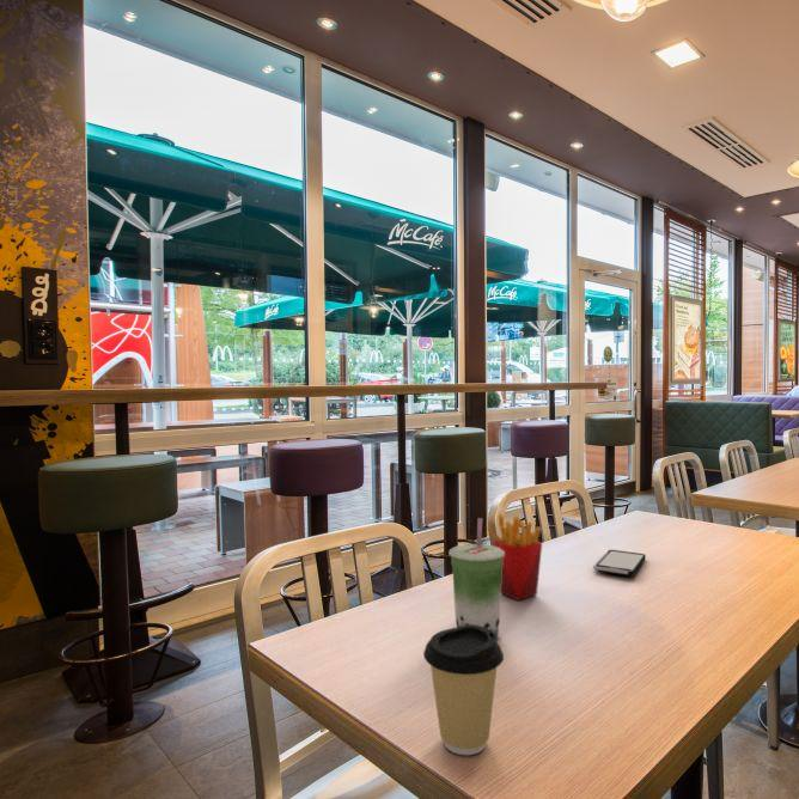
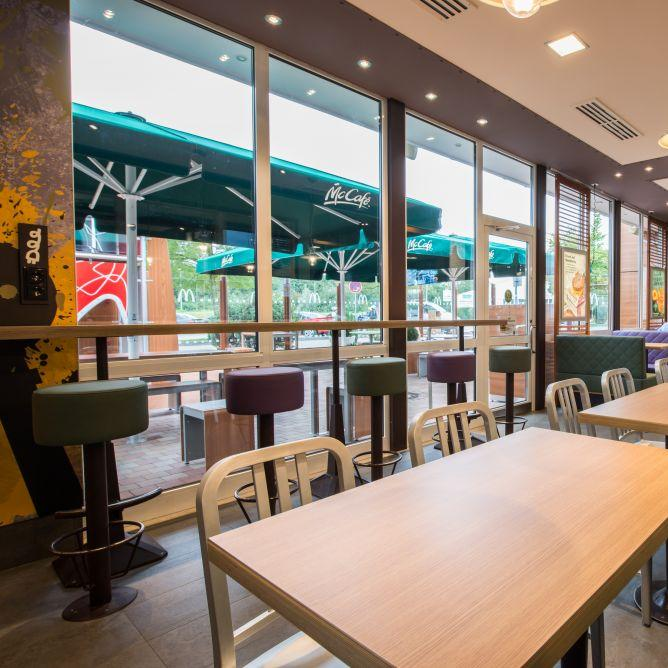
- smartphone [592,549,647,578]
- french fries [486,513,543,602]
- coffee cup [422,624,505,756]
- beverage cup [447,517,505,640]
